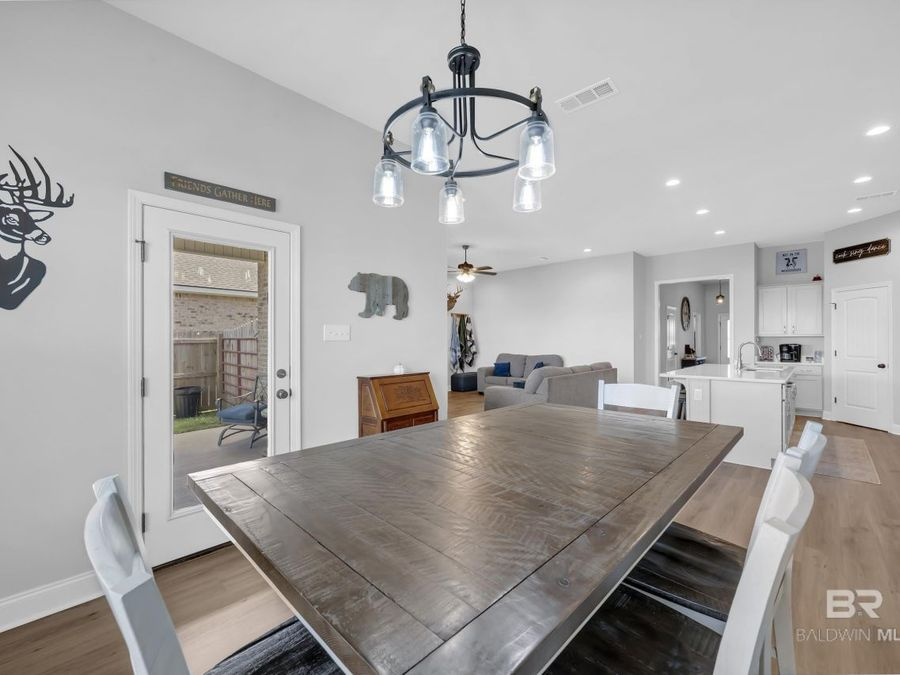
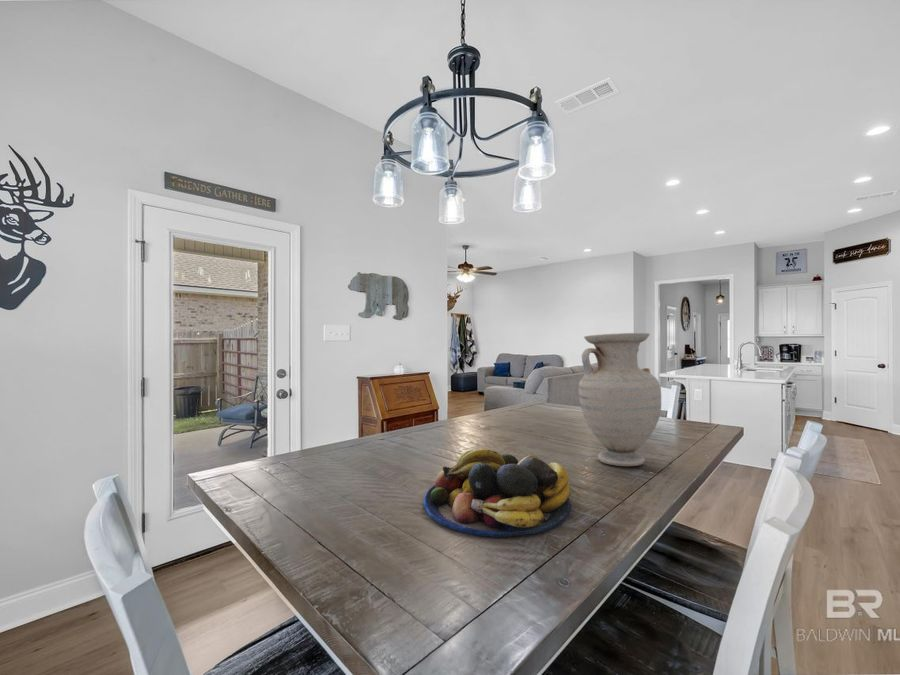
+ fruit bowl [422,448,572,538]
+ vase [578,332,662,467]
